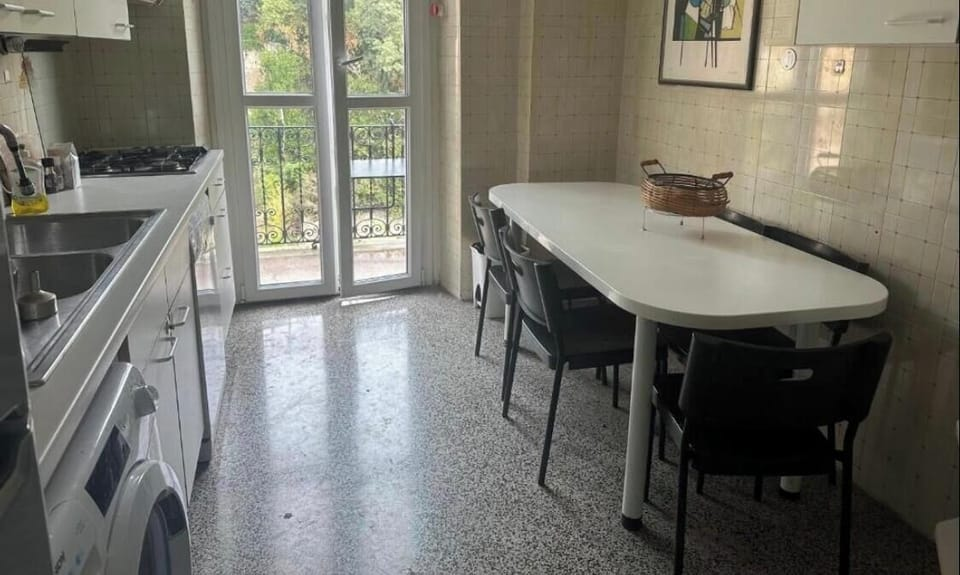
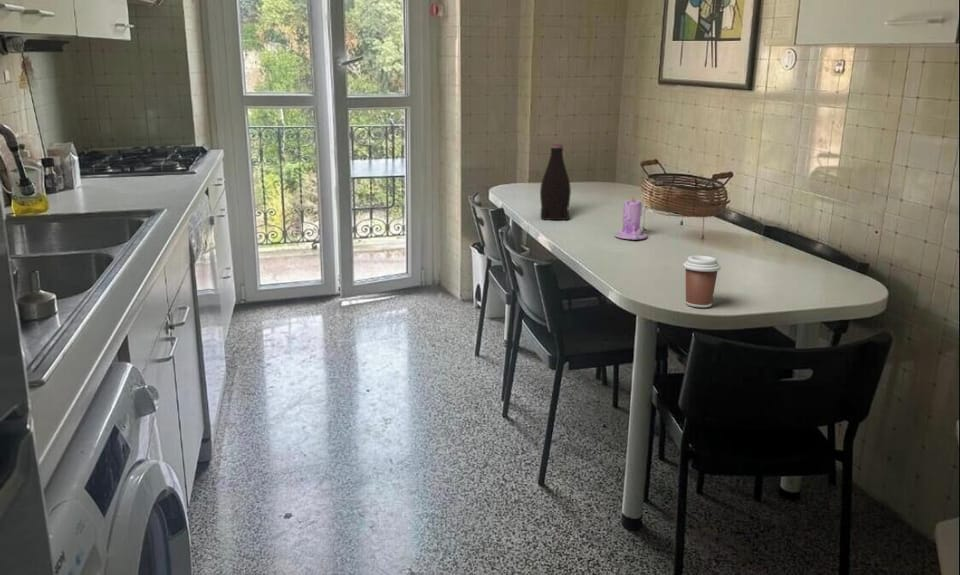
+ bottle [539,143,572,221]
+ coffee cup [682,254,722,308]
+ candle [614,195,648,241]
